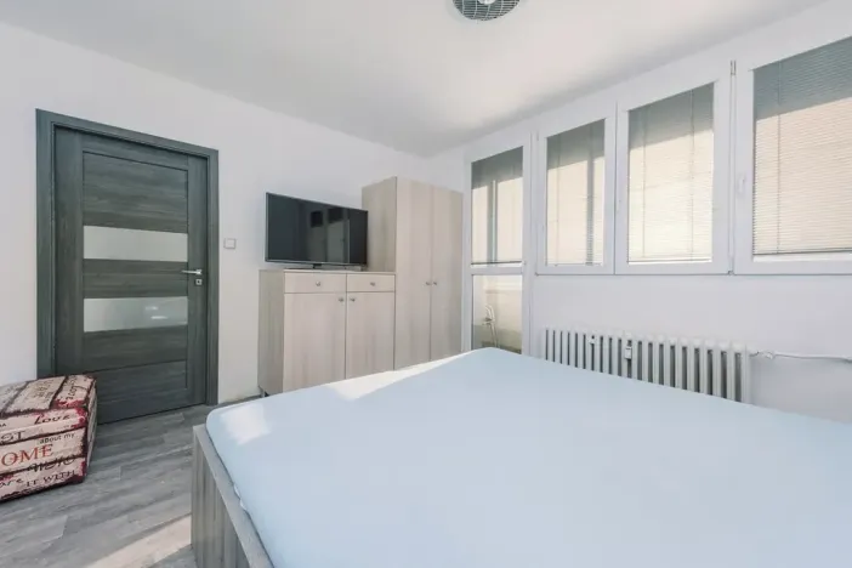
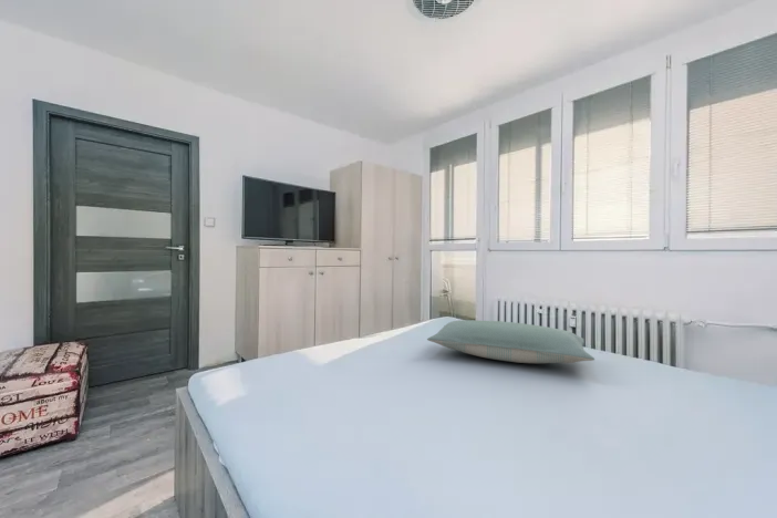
+ pillow [426,319,595,364]
